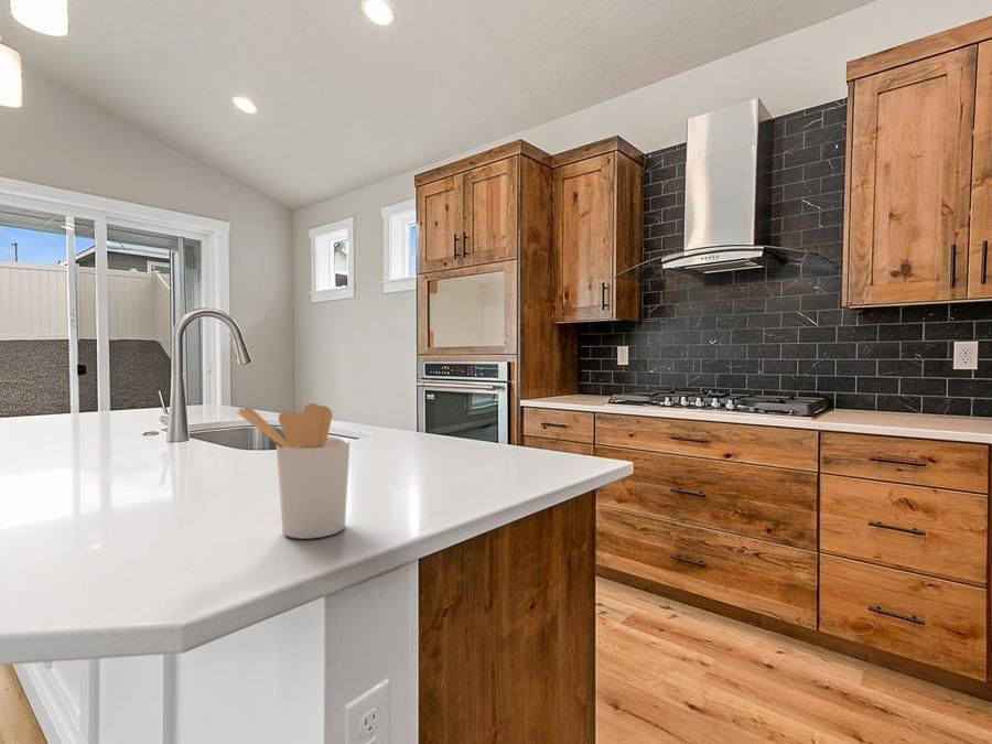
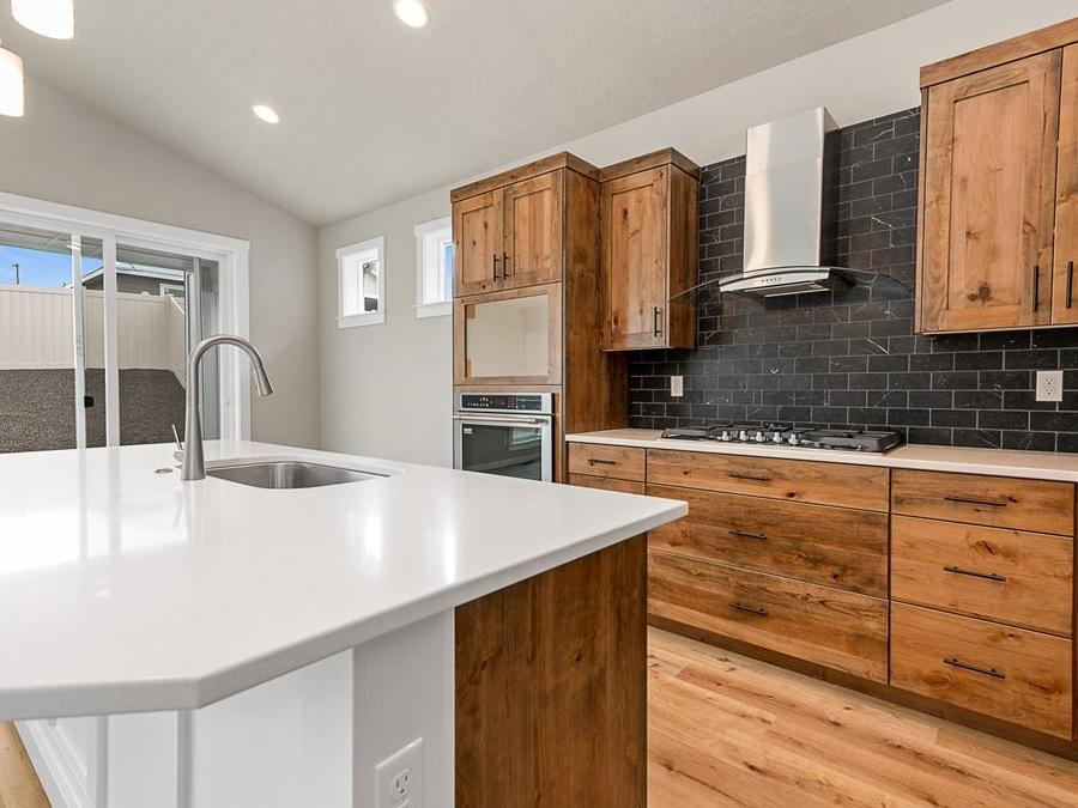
- utensil holder [235,402,351,540]
